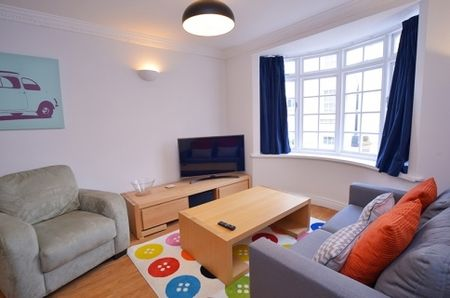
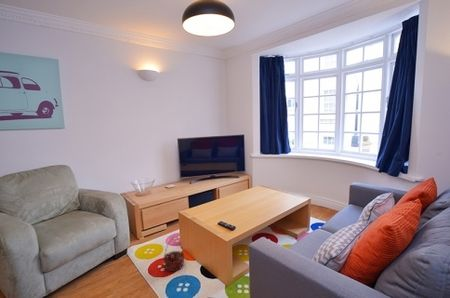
+ basket [162,238,186,272]
